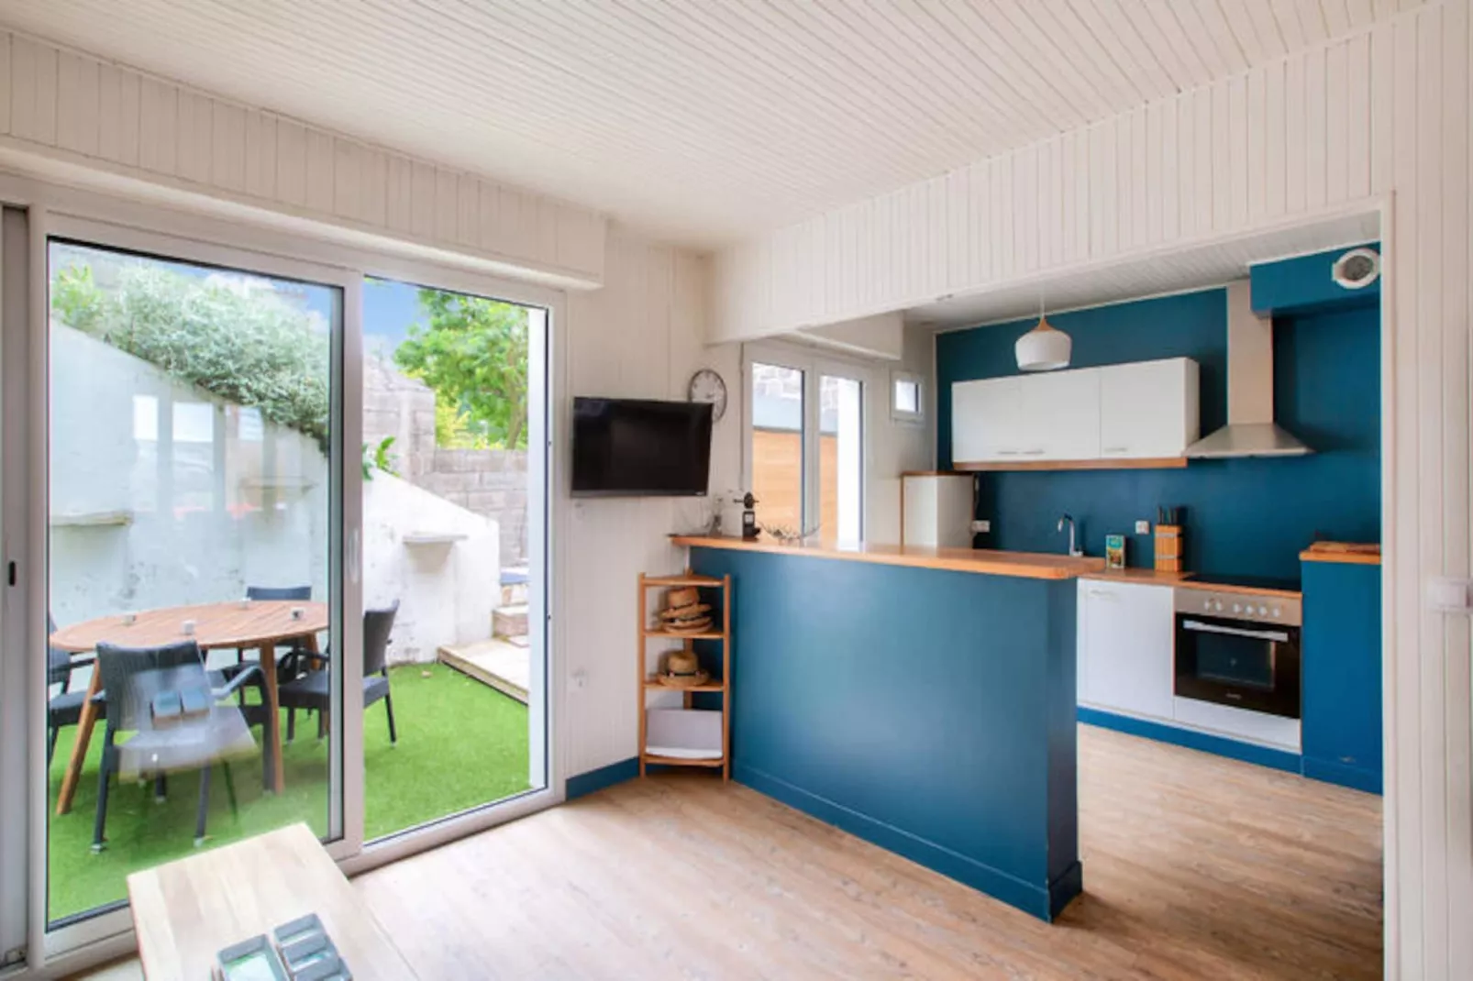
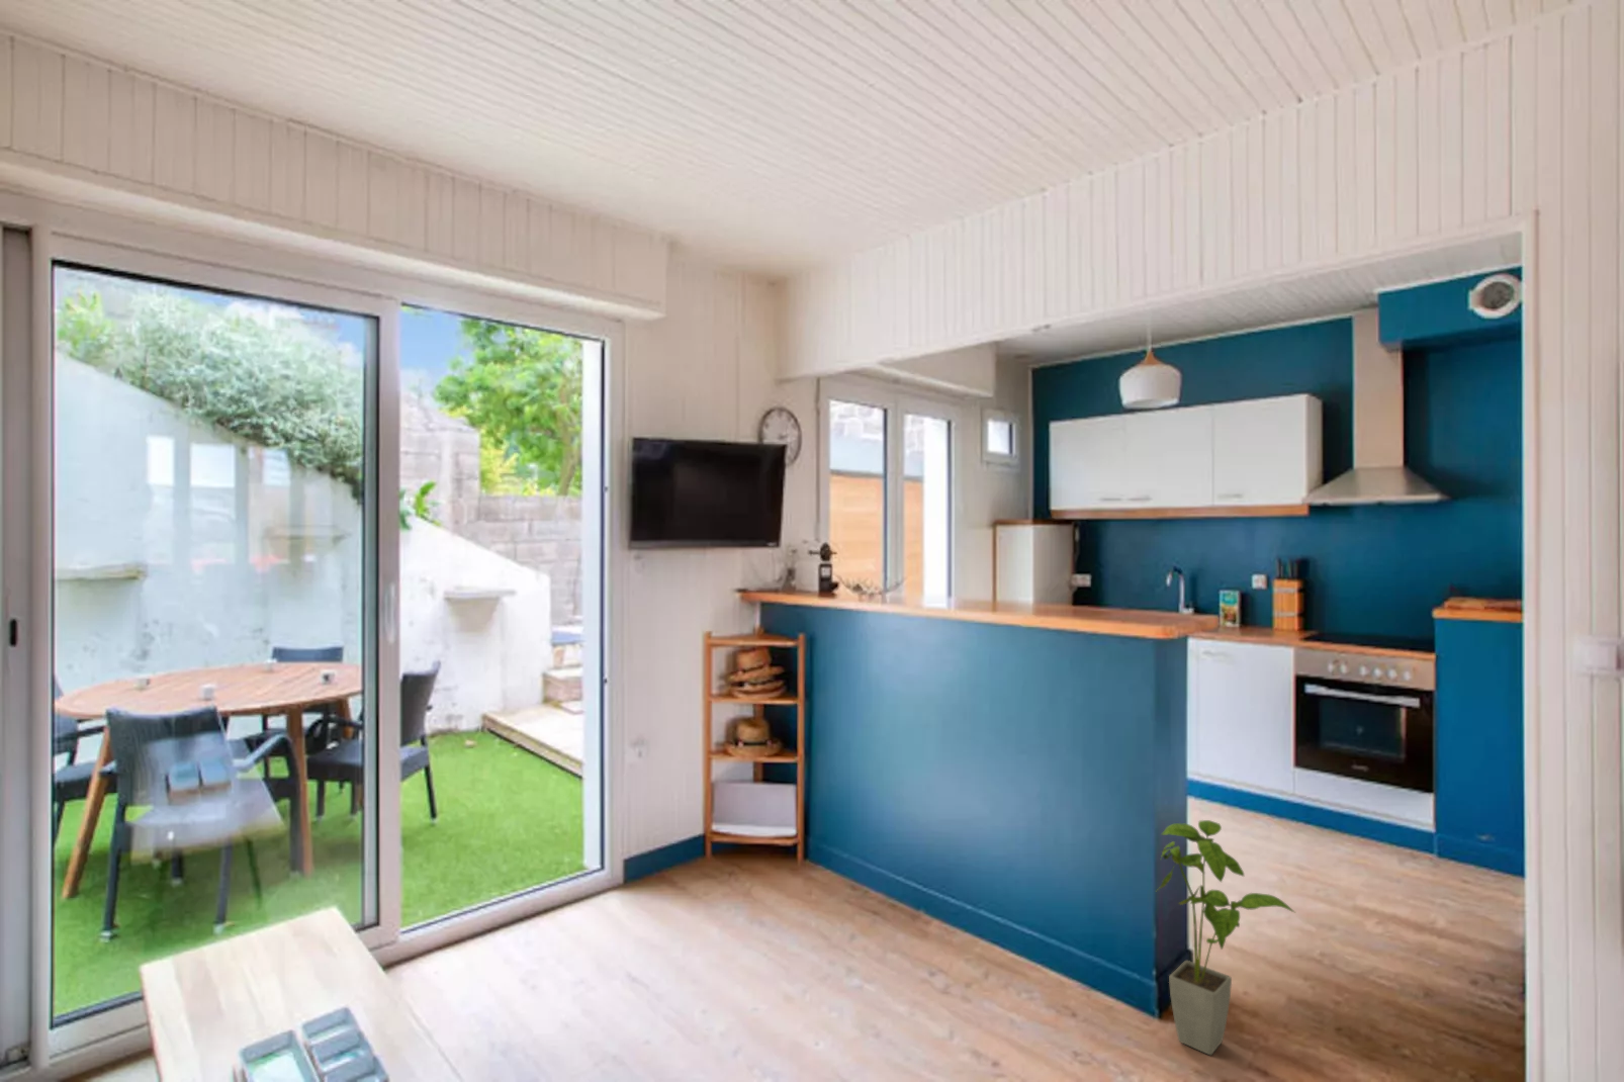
+ house plant [1154,819,1297,1055]
